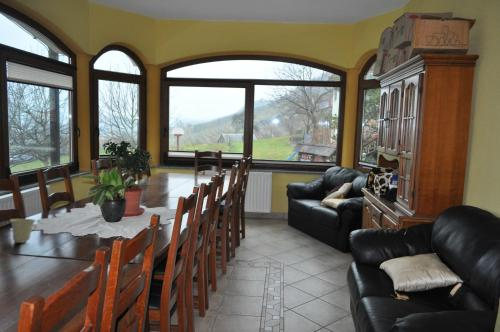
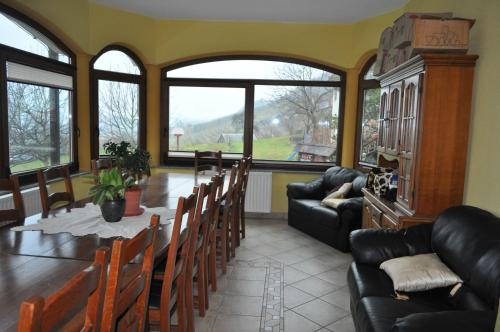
- cup [9,218,38,244]
